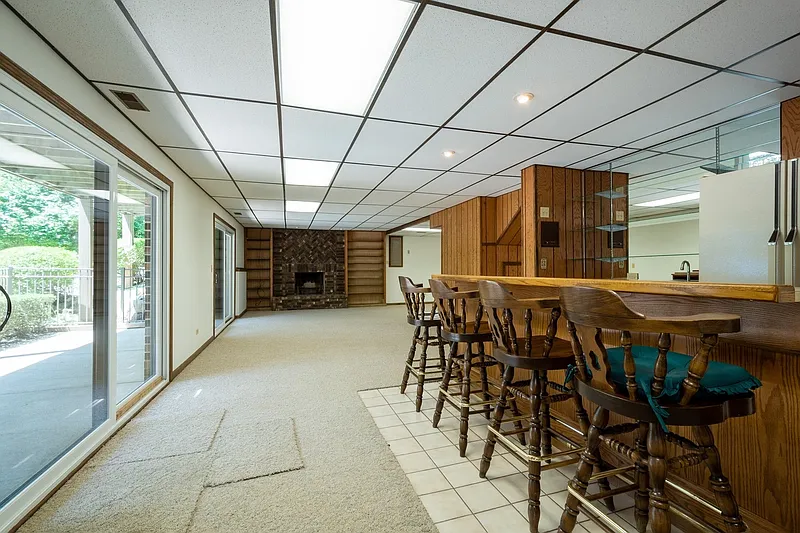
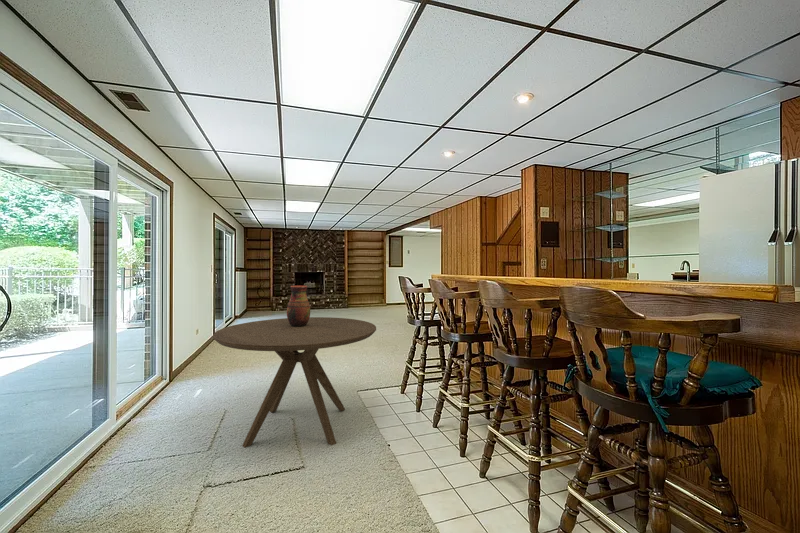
+ dining table [212,316,377,449]
+ vase [286,284,311,327]
